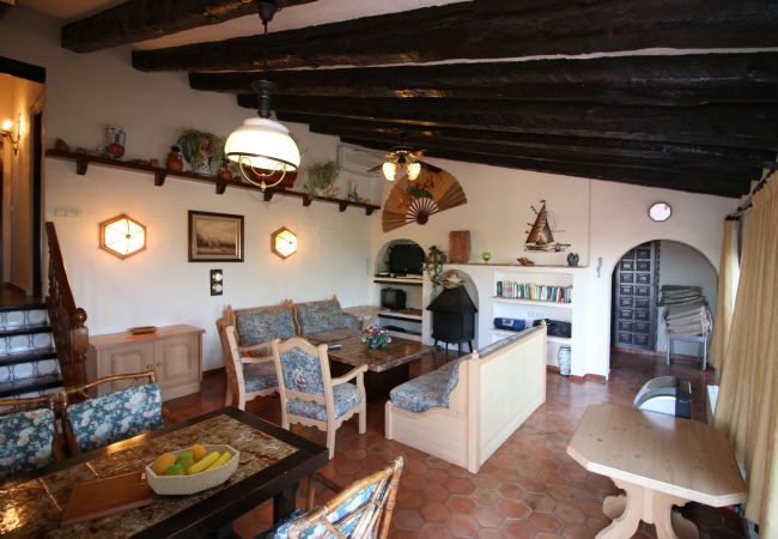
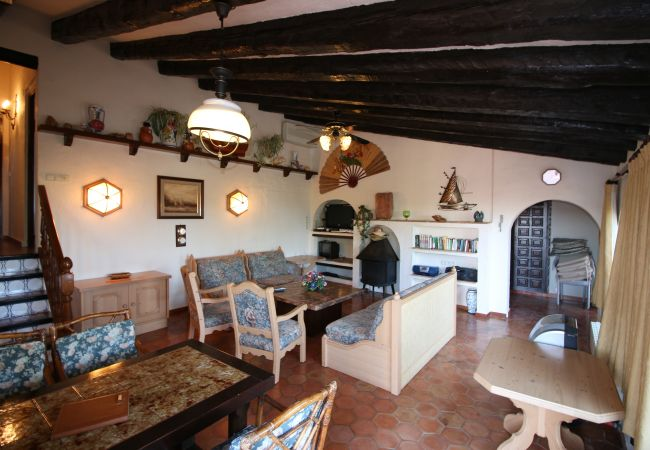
- fruit bowl [145,442,241,496]
